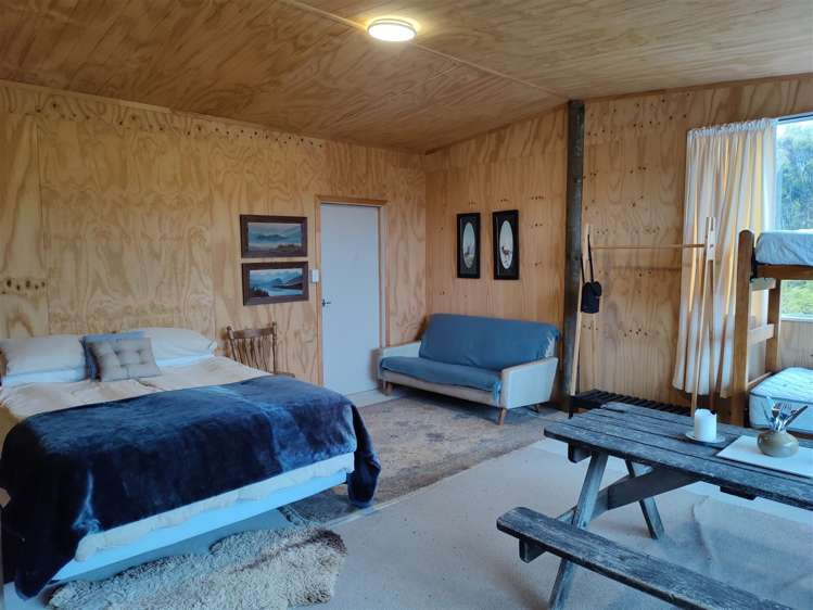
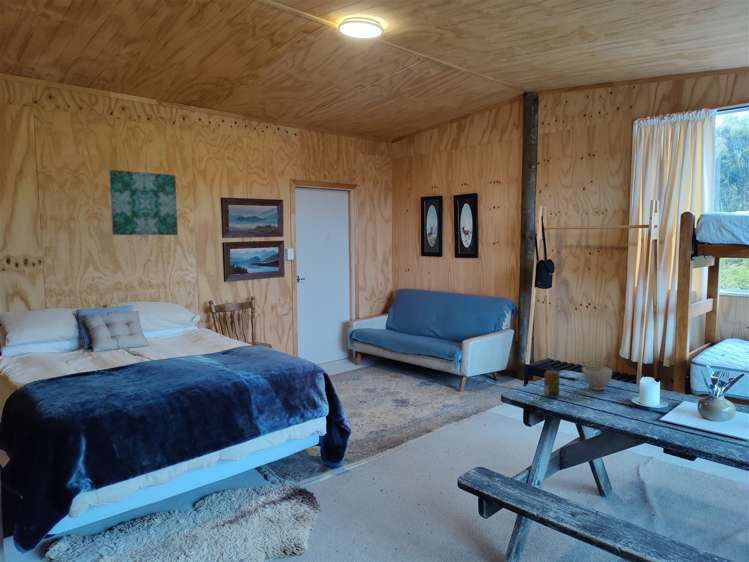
+ bowl [581,365,613,391]
+ beverage can [543,369,561,399]
+ wall art [109,169,179,236]
